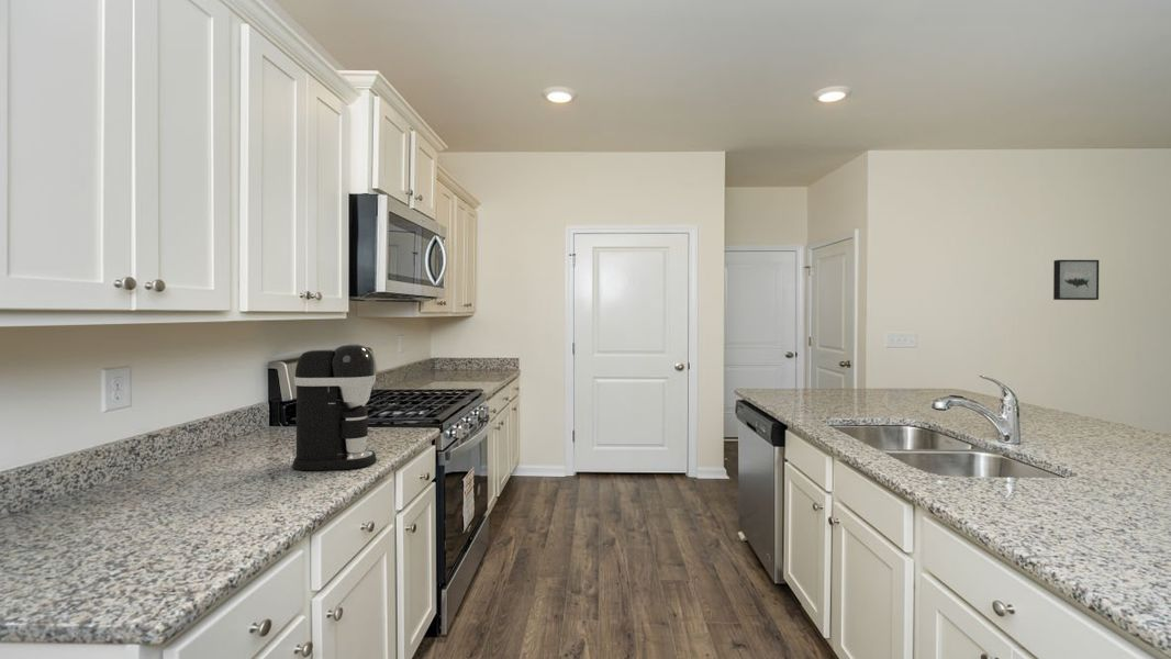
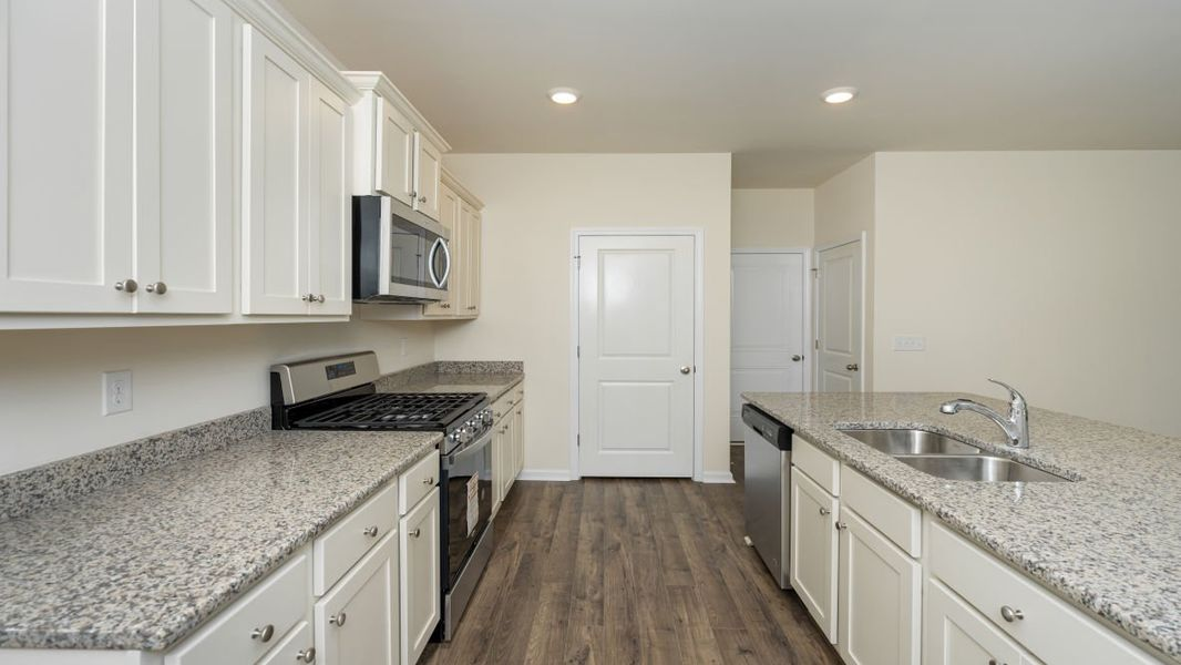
- wall art [1052,259,1100,301]
- coffee maker [291,343,378,471]
